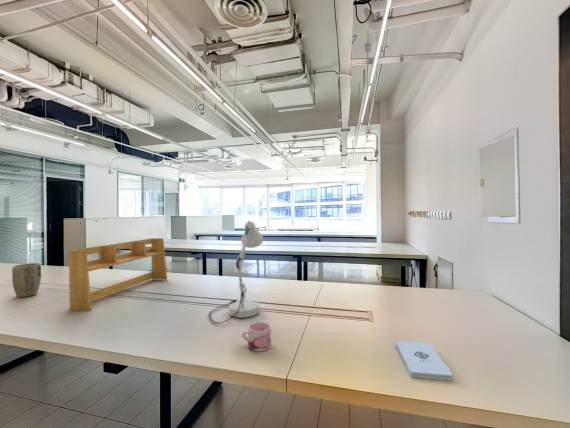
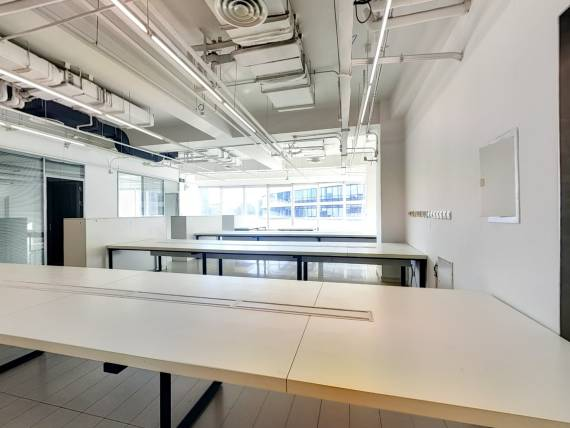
- notepad [395,340,454,382]
- plant pot [11,262,42,298]
- desk organizer [68,237,168,312]
- mug [241,321,272,352]
- desk lamp [208,220,264,324]
